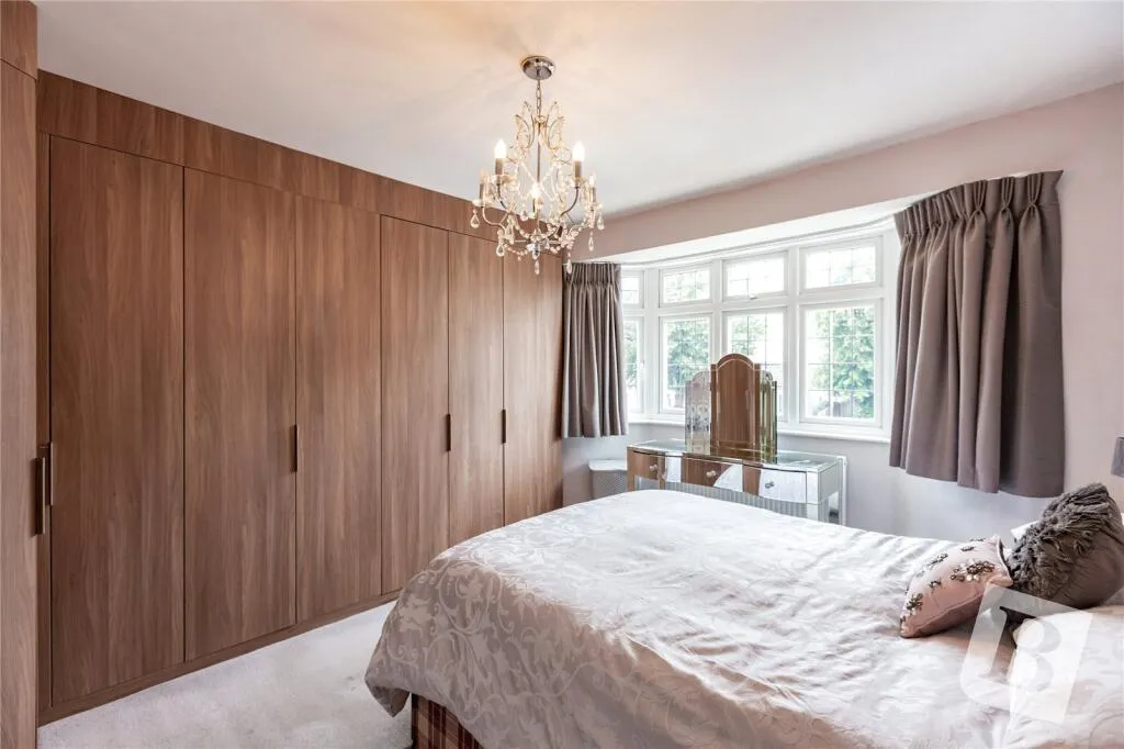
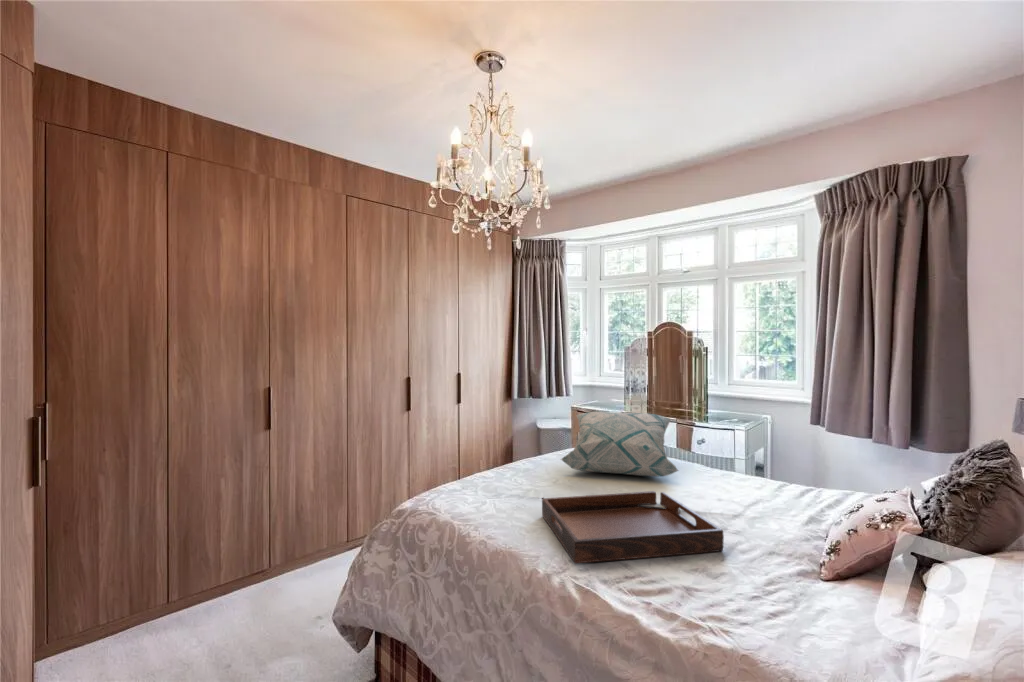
+ serving tray [541,490,725,565]
+ decorative pillow [560,411,680,477]
